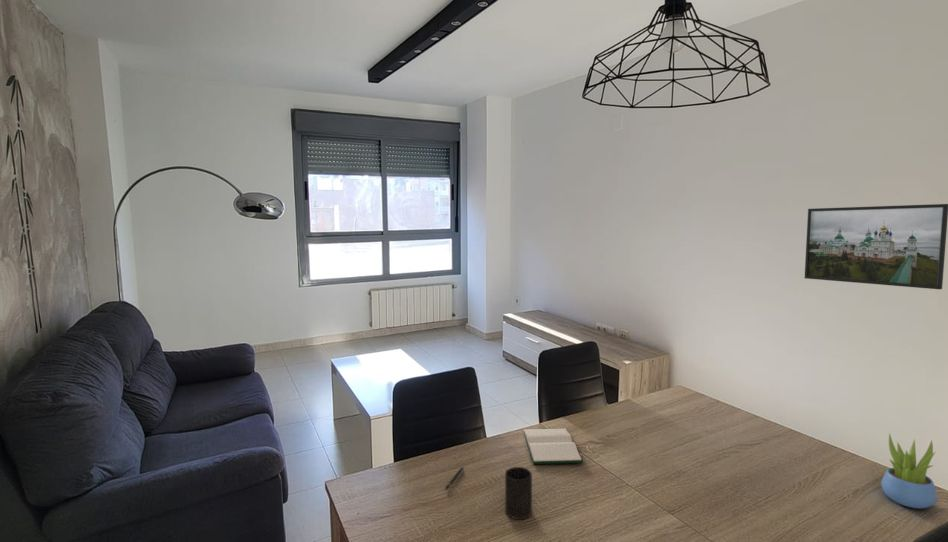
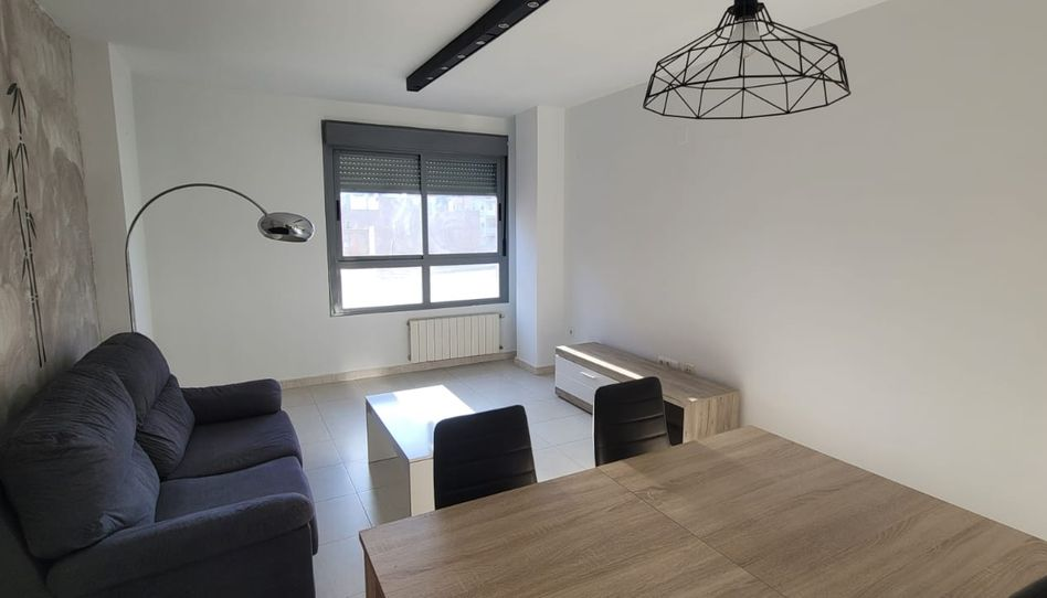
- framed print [803,203,948,290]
- pen [444,466,465,490]
- hardback book [523,427,584,465]
- cup [504,466,533,520]
- succulent plant [880,432,938,509]
